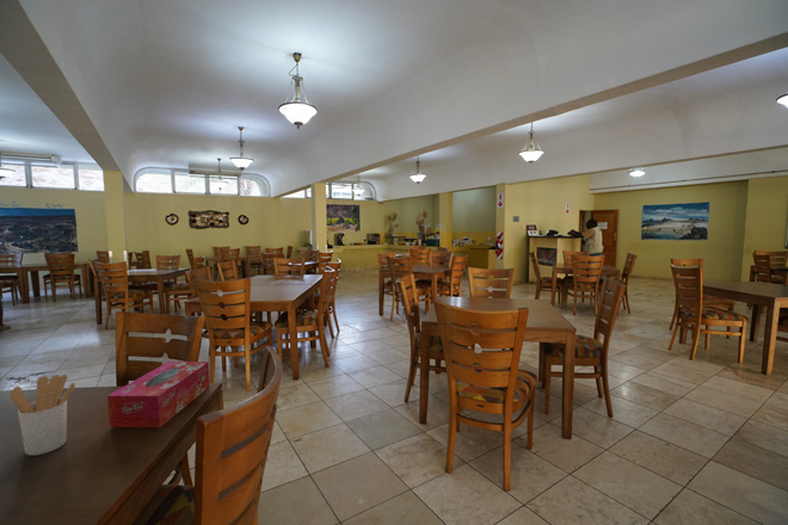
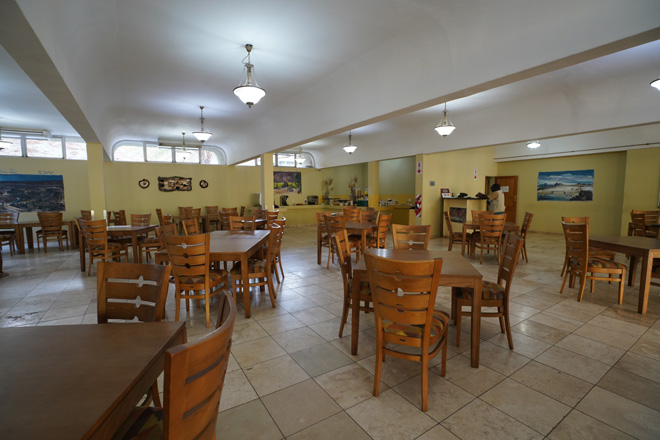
- tissue box [106,360,210,430]
- utensil holder [8,373,76,457]
